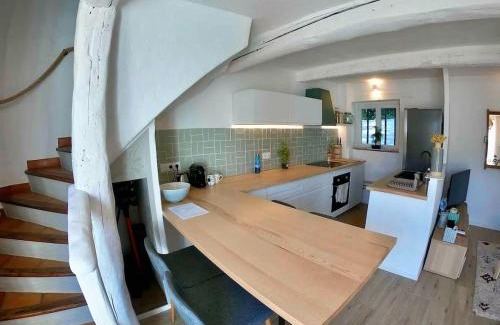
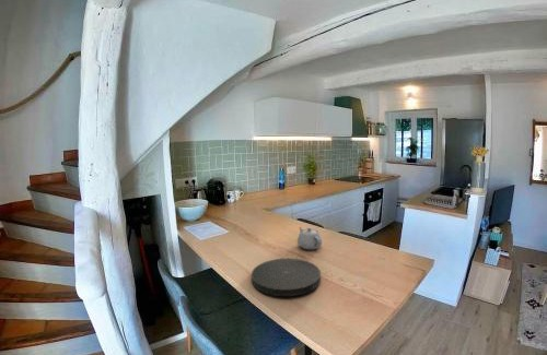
+ plate [251,258,322,297]
+ teapot [296,226,323,250]
